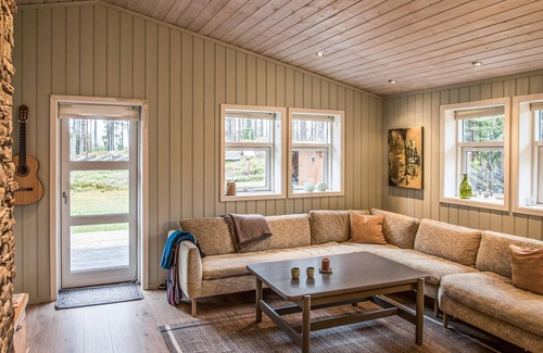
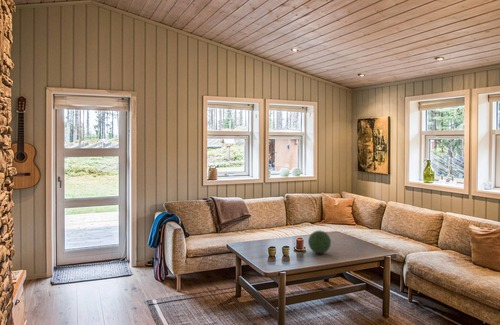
+ decorative orb [307,230,332,255]
